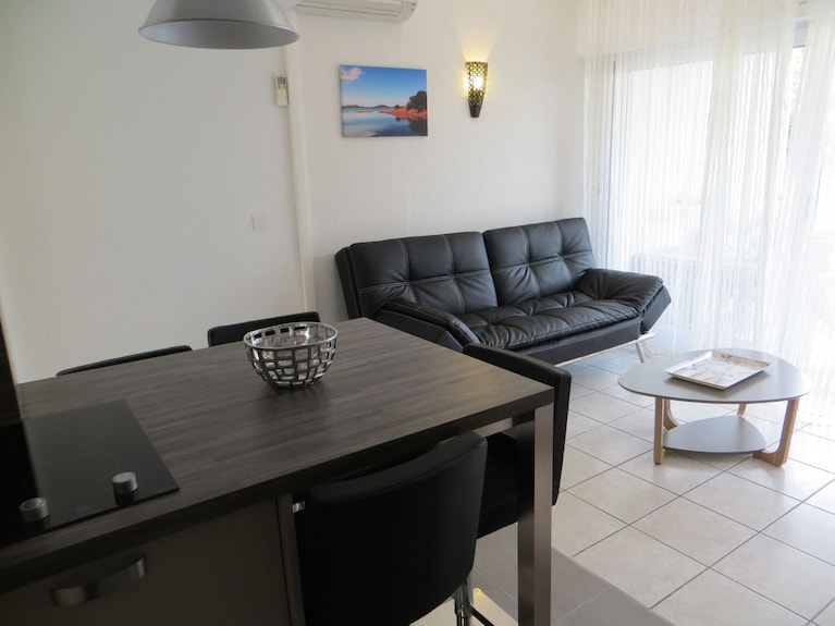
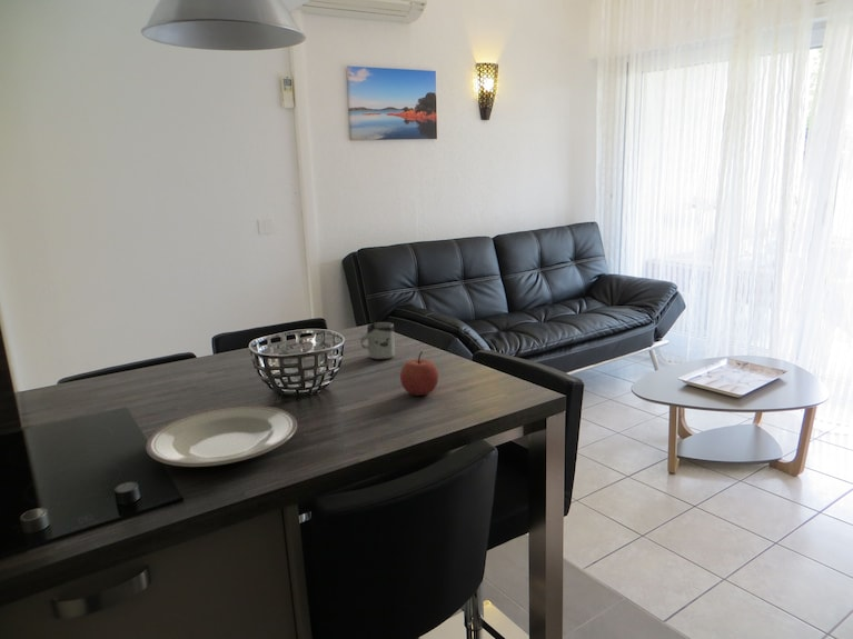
+ cup [359,321,396,361]
+ apple [399,350,439,397]
+ plate [145,405,298,468]
